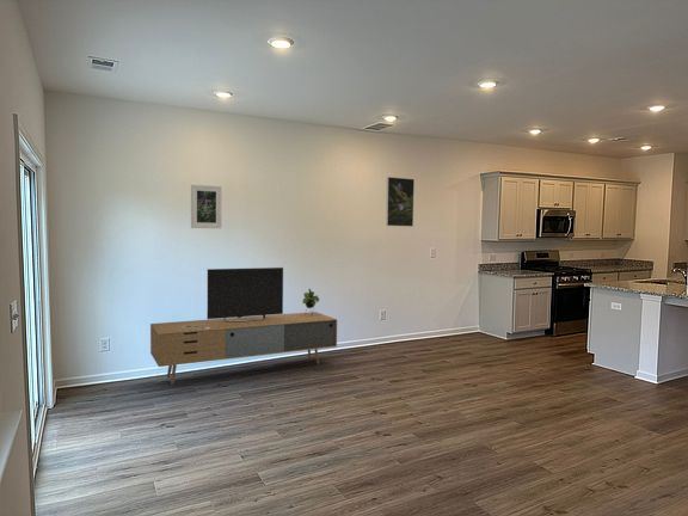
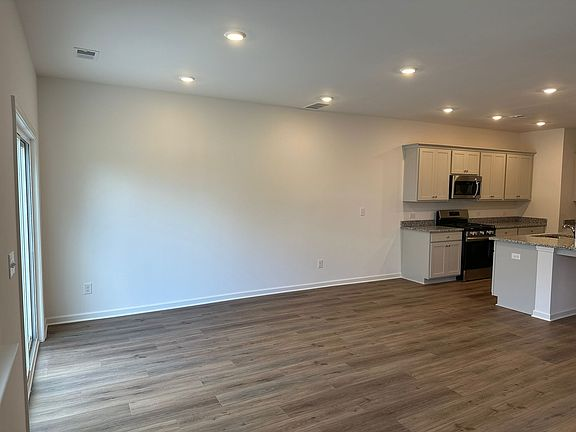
- media console [149,266,338,385]
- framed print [190,184,223,229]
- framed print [385,176,416,228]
